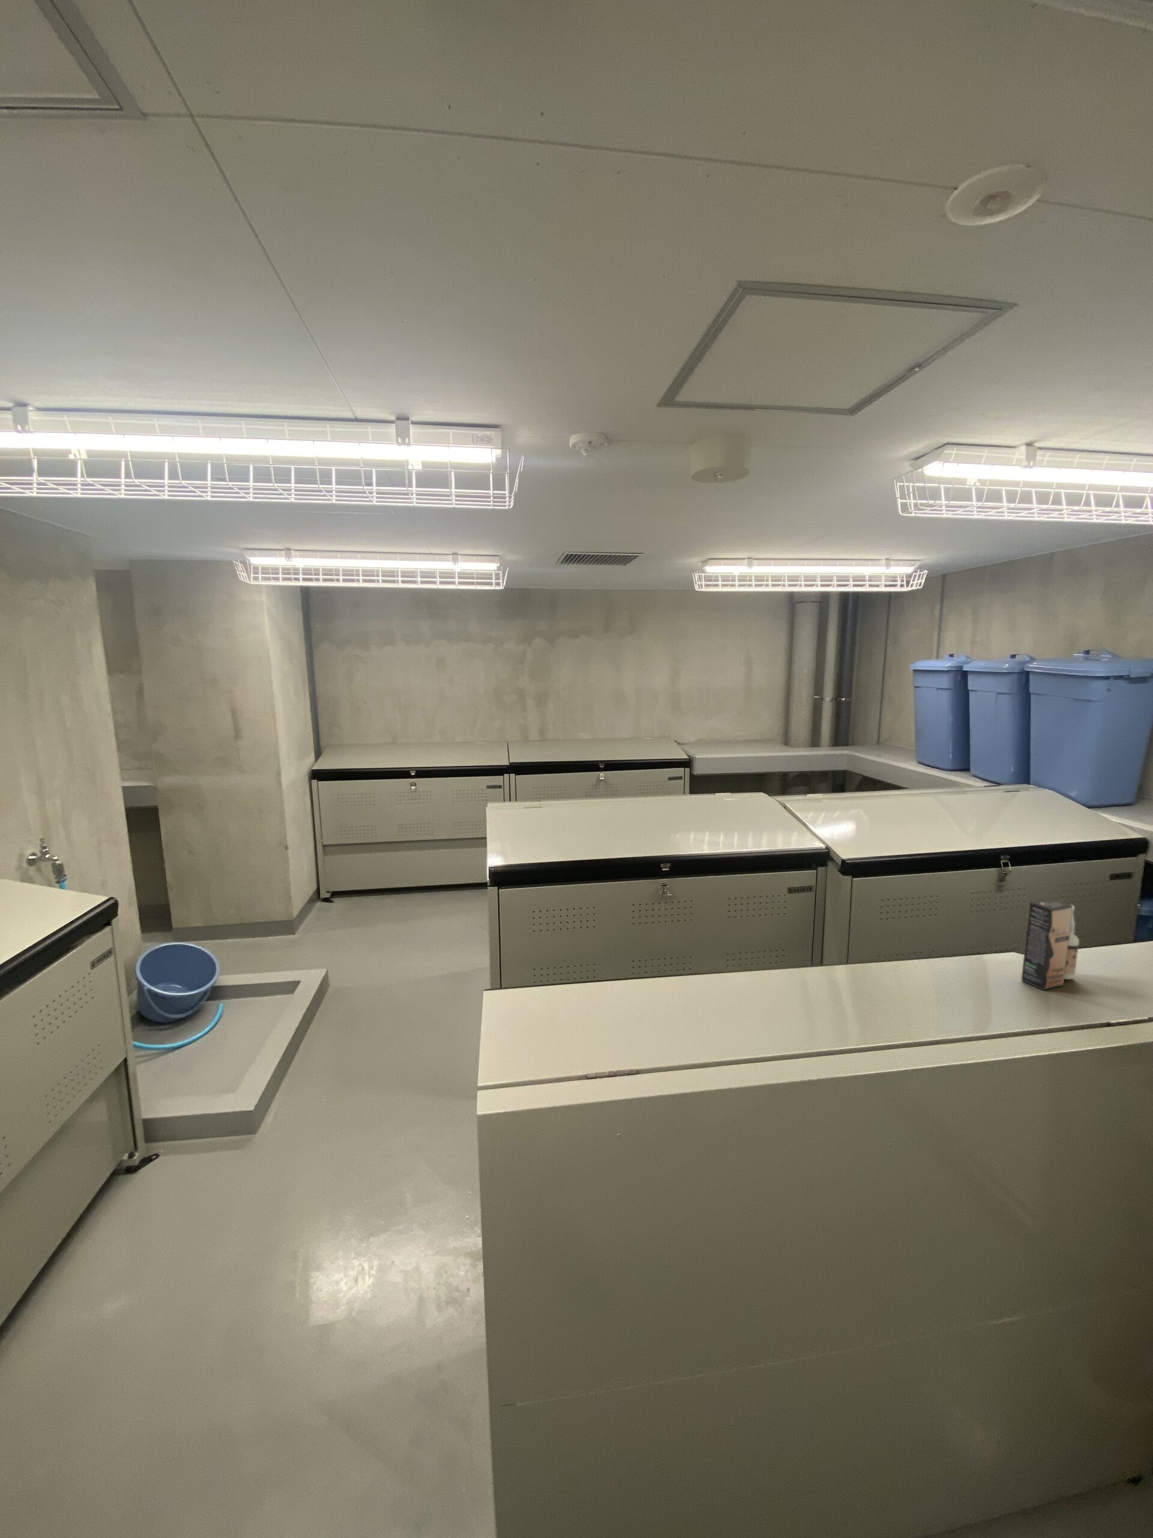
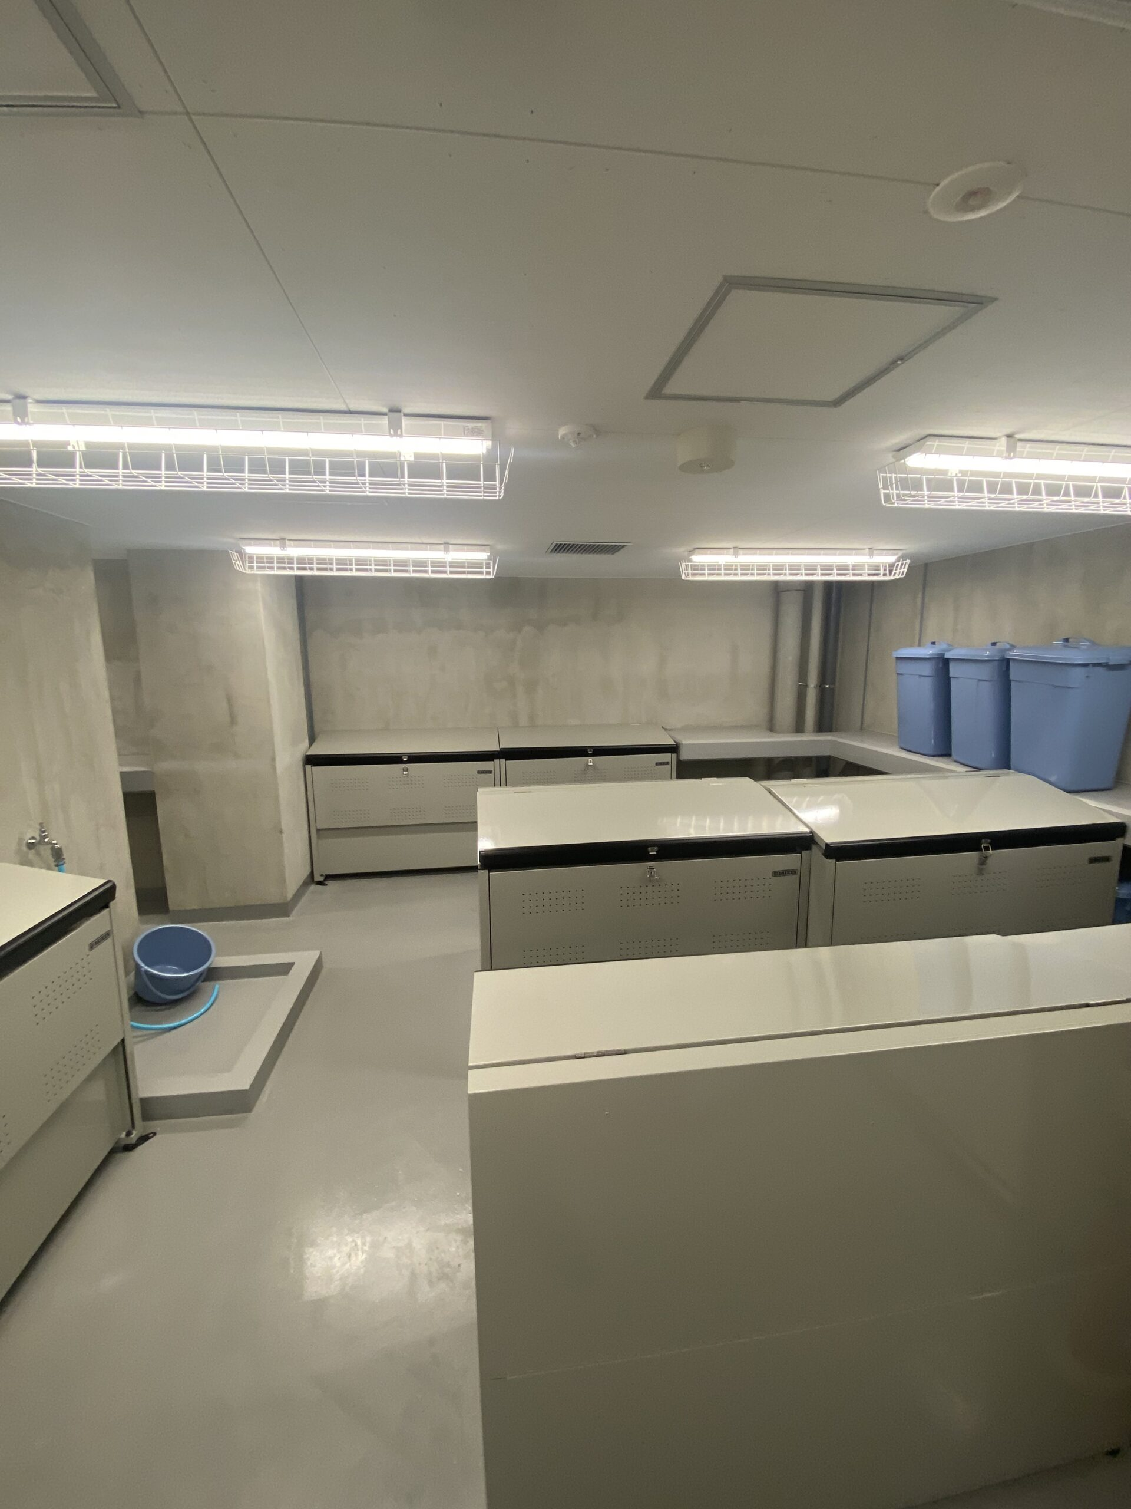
- spray bottle [1021,899,1080,991]
